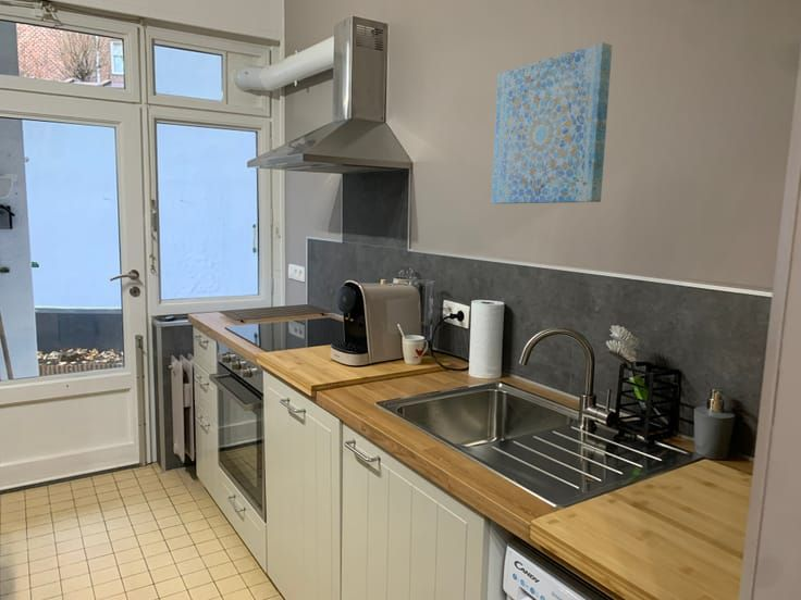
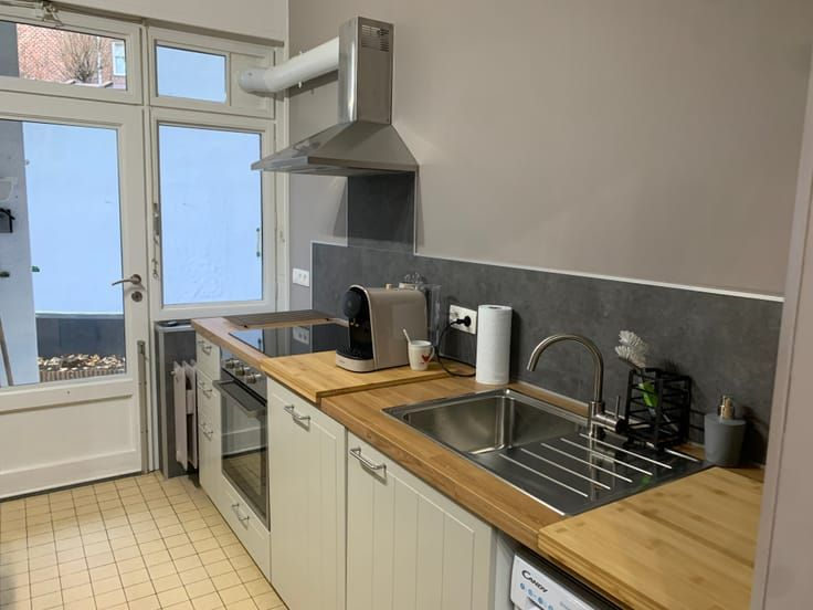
- wall art [491,41,613,204]
